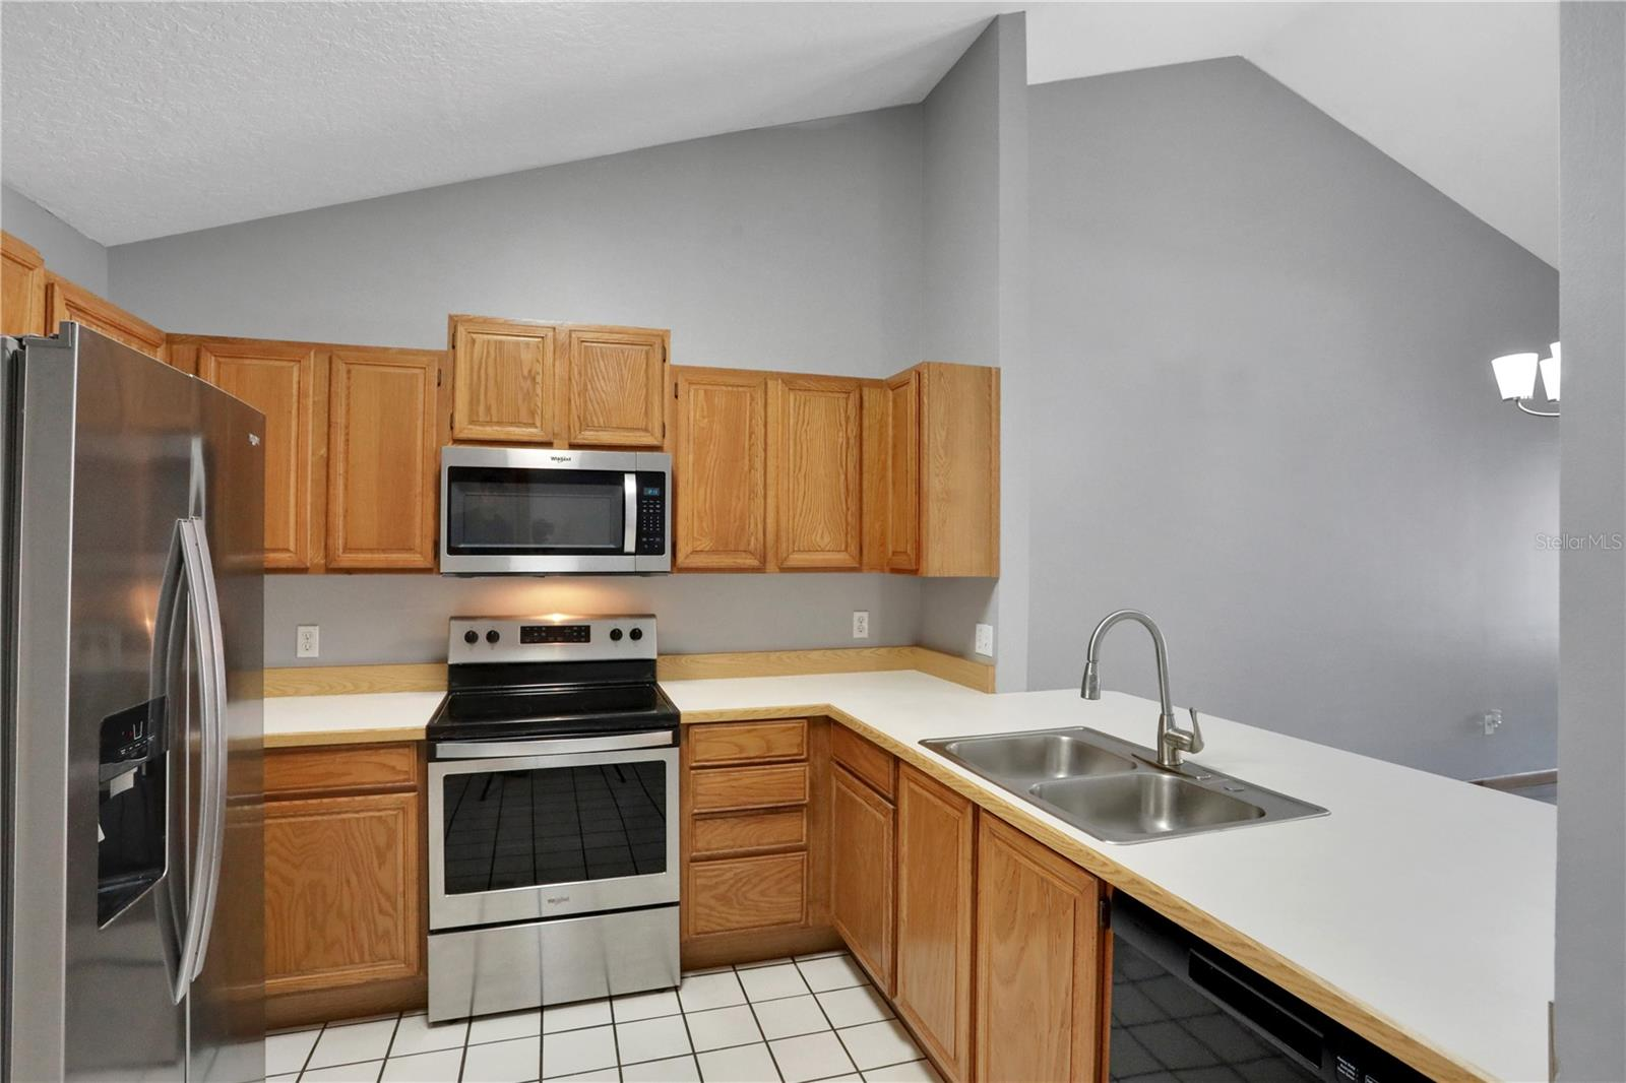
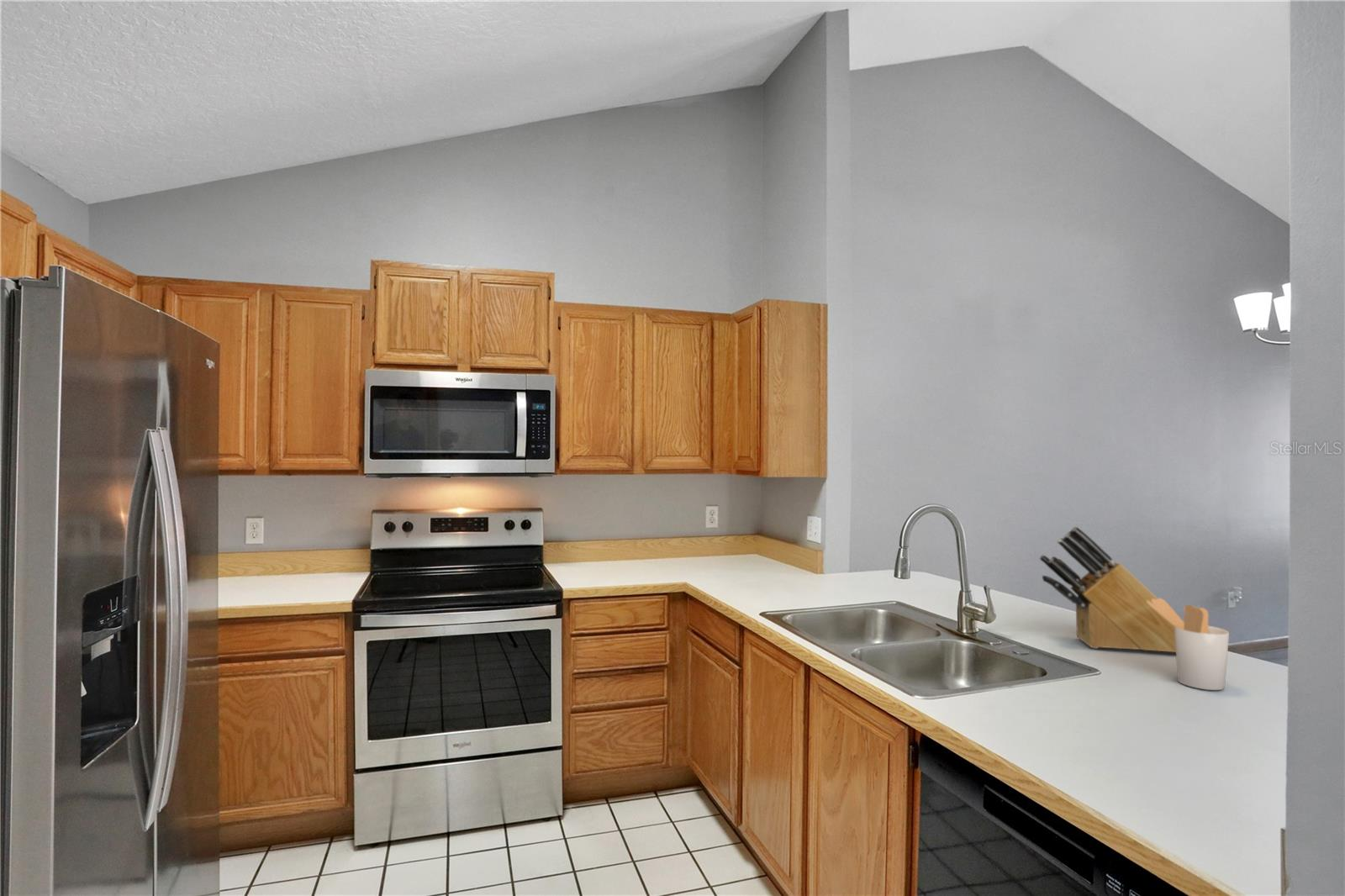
+ utensil holder [1146,598,1230,691]
+ knife block [1039,525,1176,653]
